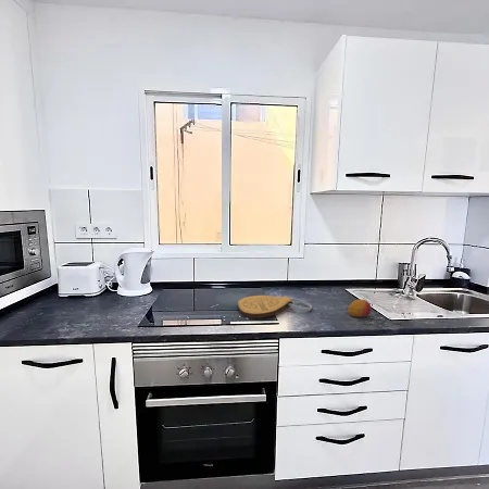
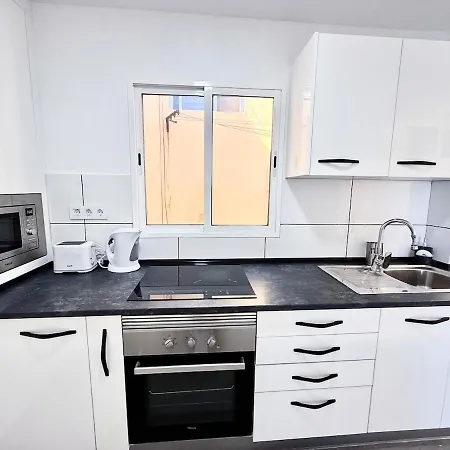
- key chain [237,294,313,319]
- fruit [348,298,373,318]
